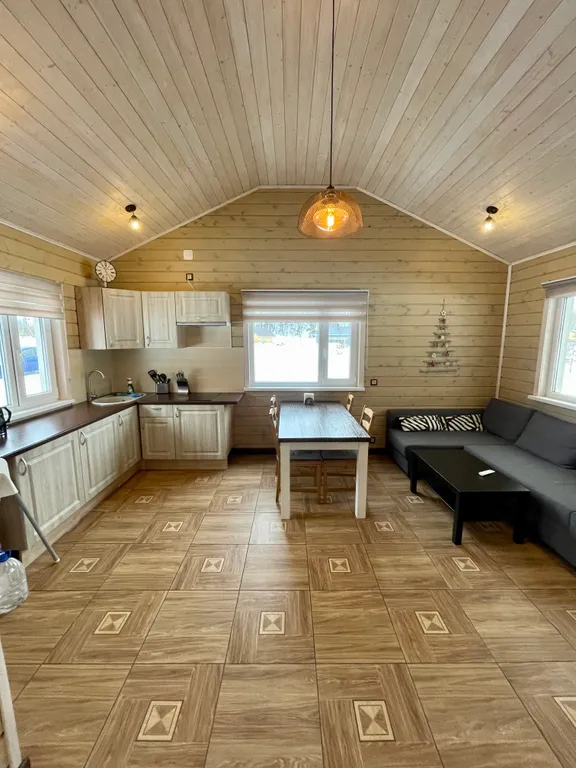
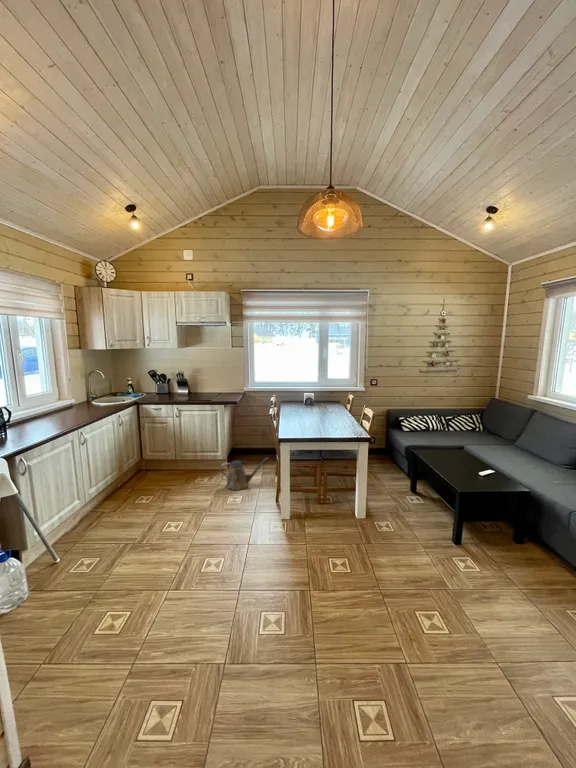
+ watering can [219,456,269,491]
